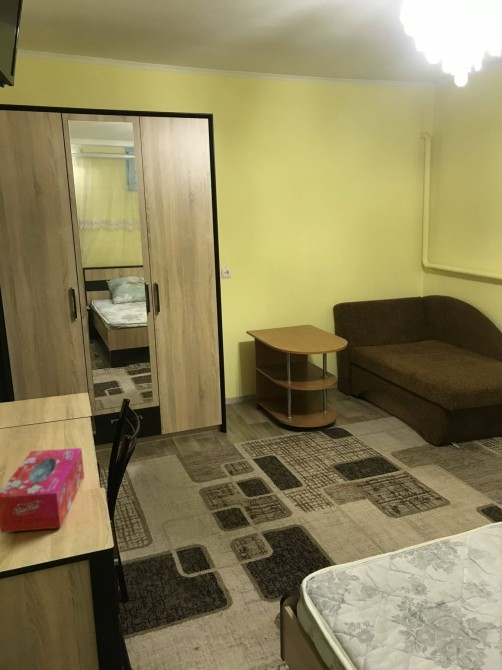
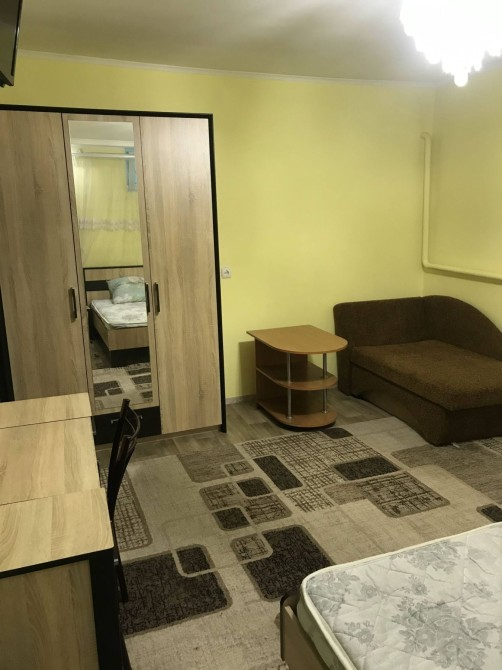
- tissue box [0,447,85,533]
